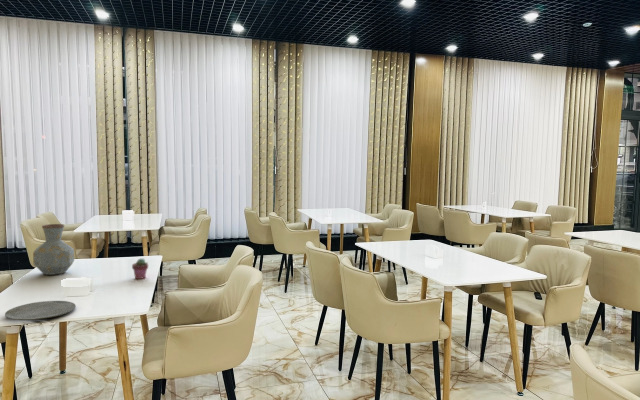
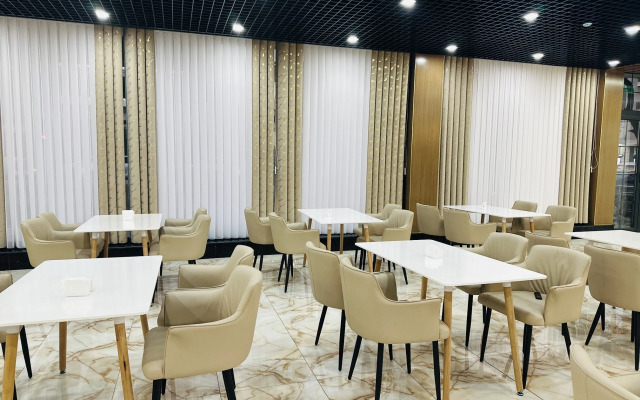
- vase [32,223,75,276]
- plate [4,300,76,321]
- potted succulent [131,258,149,280]
